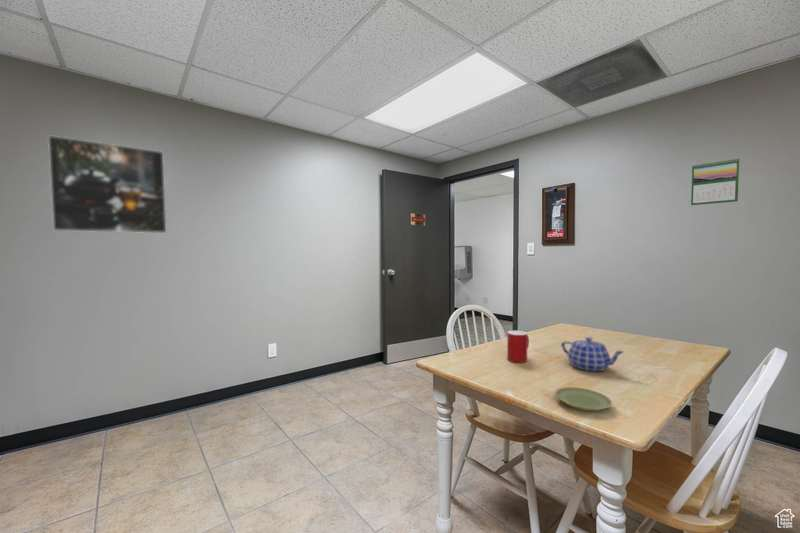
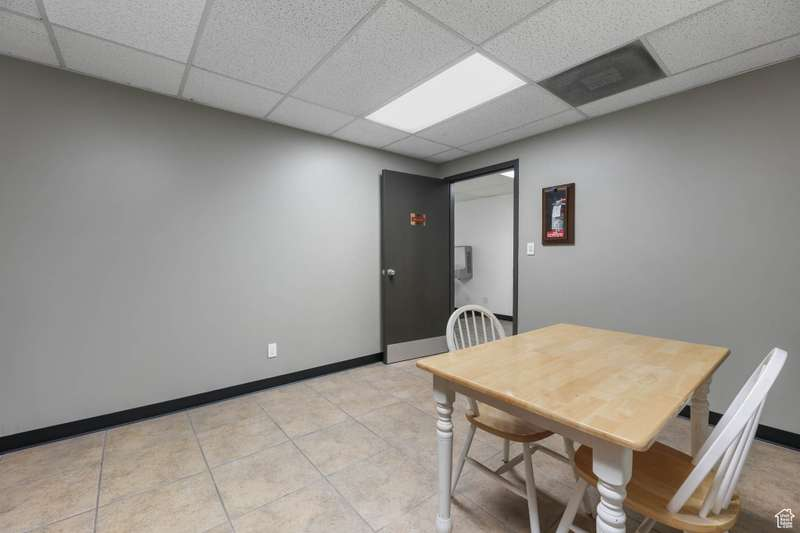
- calendar [690,157,740,206]
- plate [554,386,613,412]
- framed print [47,134,167,234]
- cup [506,330,530,364]
- teapot [560,336,625,372]
